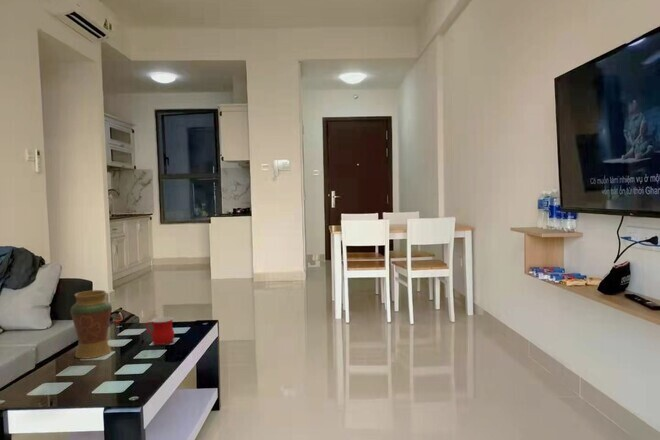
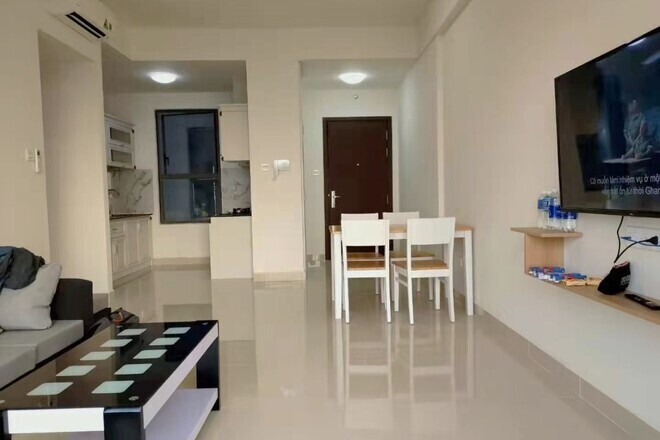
- decorative vase [70,289,113,360]
- mug [145,316,175,346]
